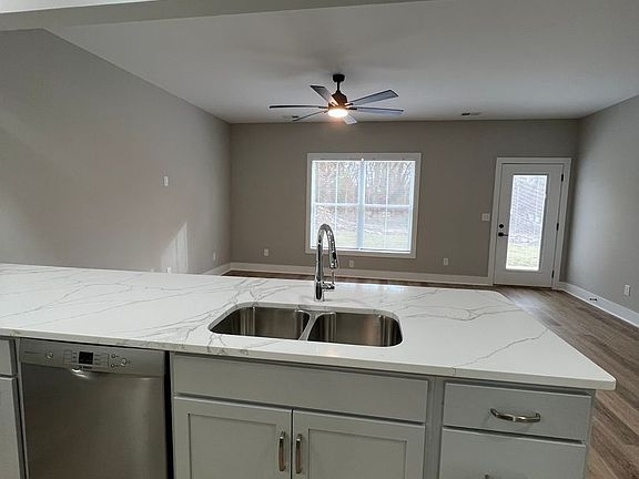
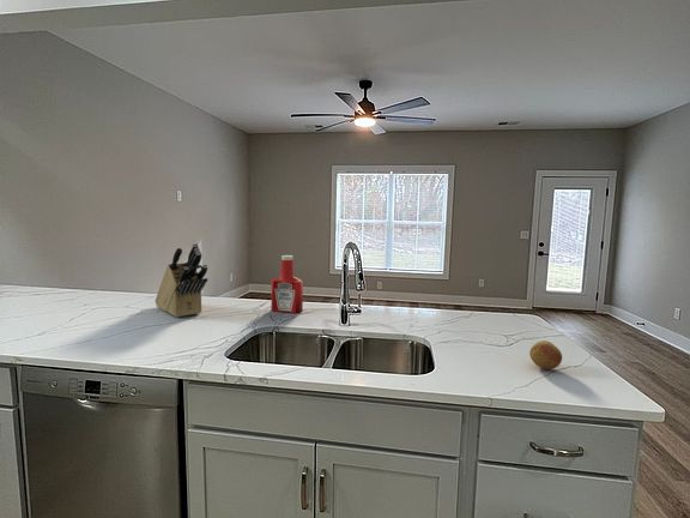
+ fruit [528,339,563,371]
+ soap bottle [271,254,304,314]
+ knife block [155,242,208,318]
